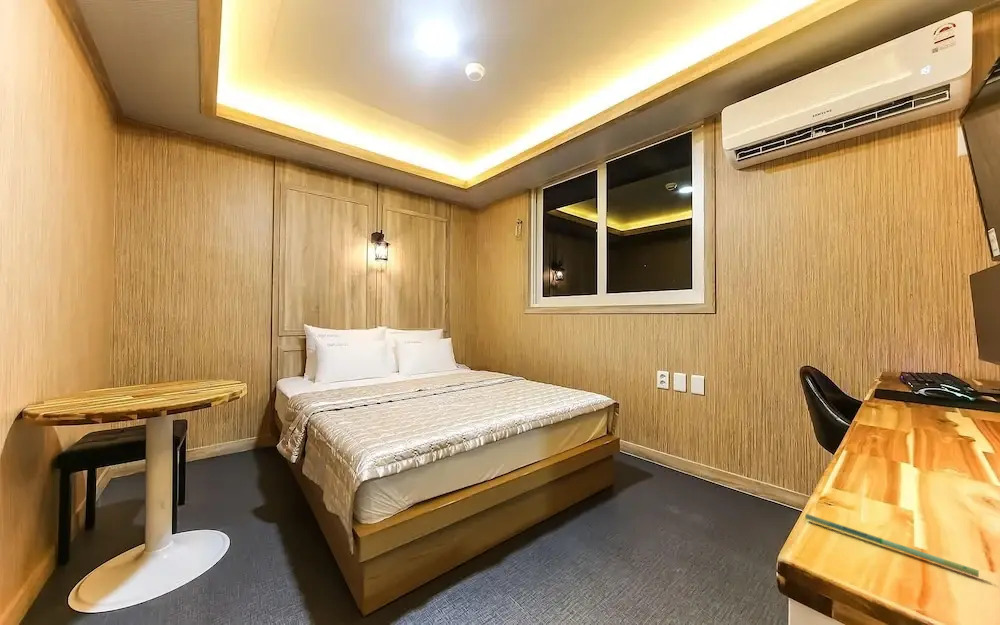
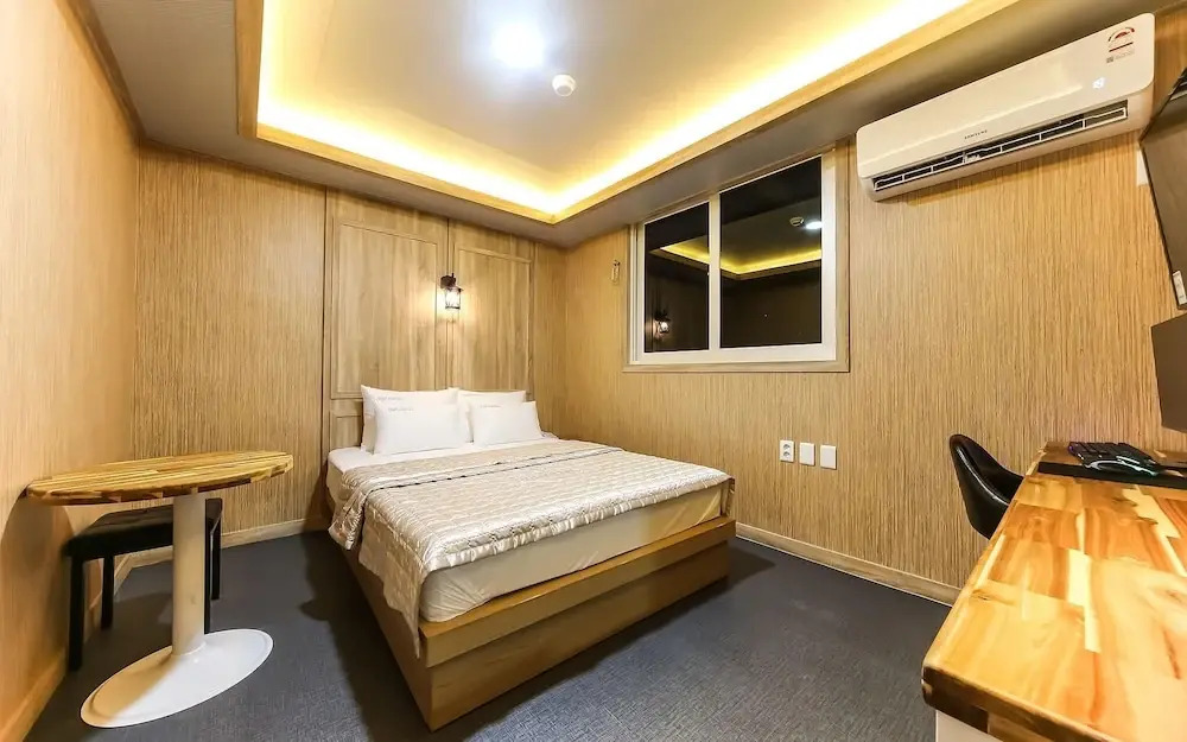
- pen [804,513,980,578]
